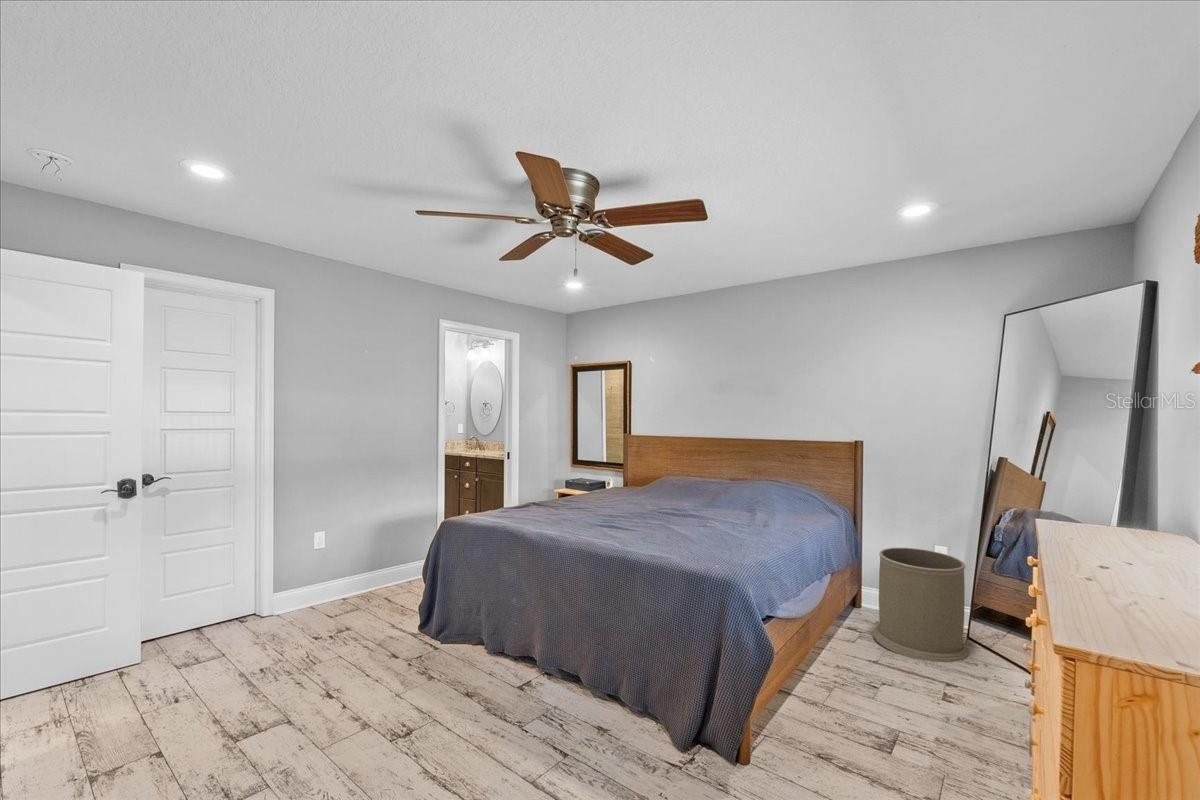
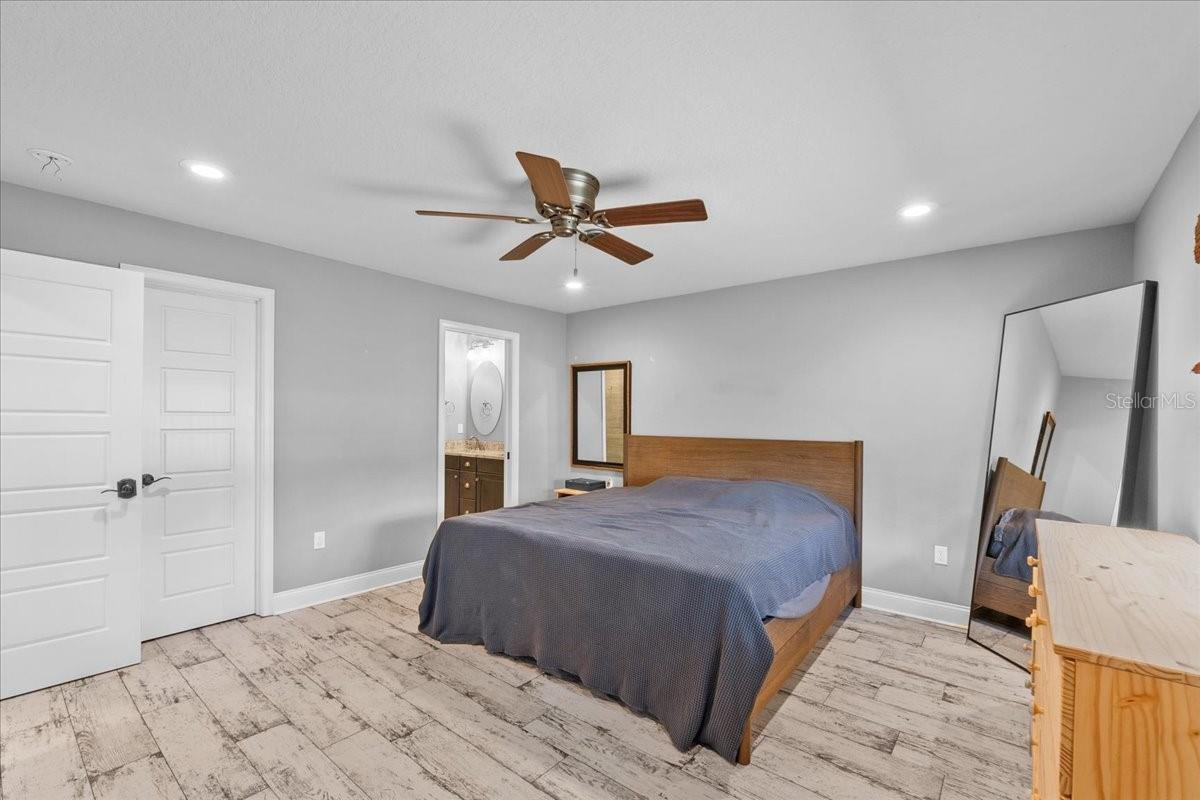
- trash can [872,547,970,663]
